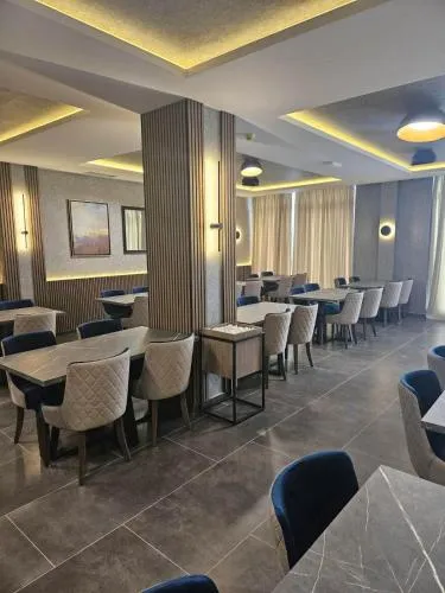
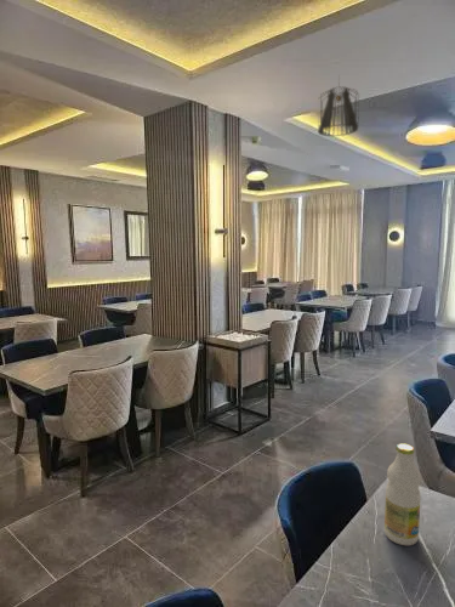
+ pendant light [317,73,360,137]
+ bottle [383,442,422,546]
